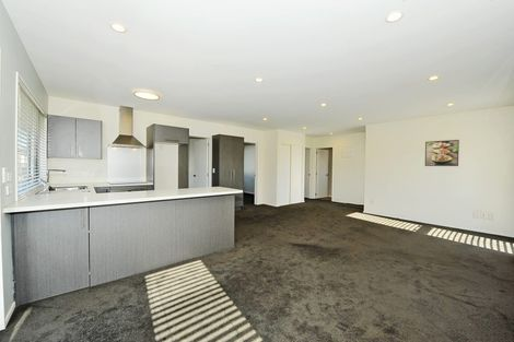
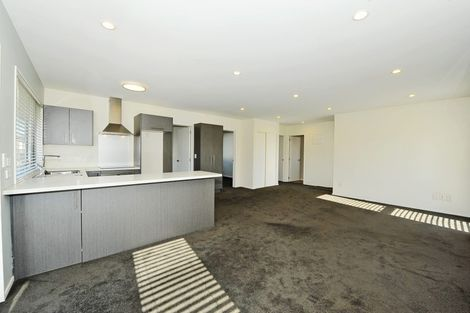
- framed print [424,139,460,167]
